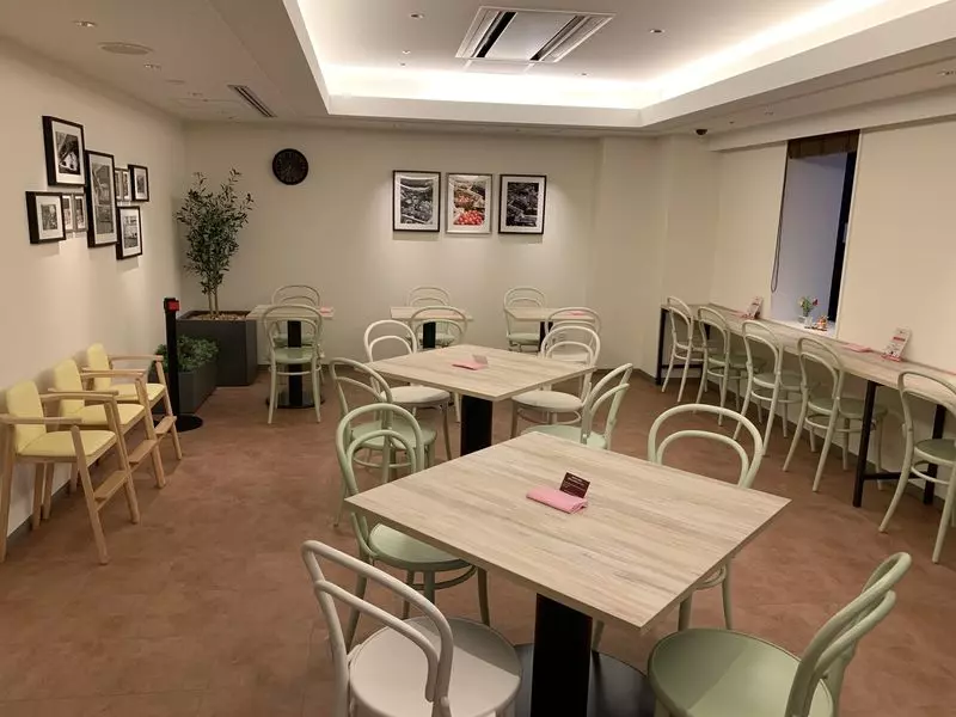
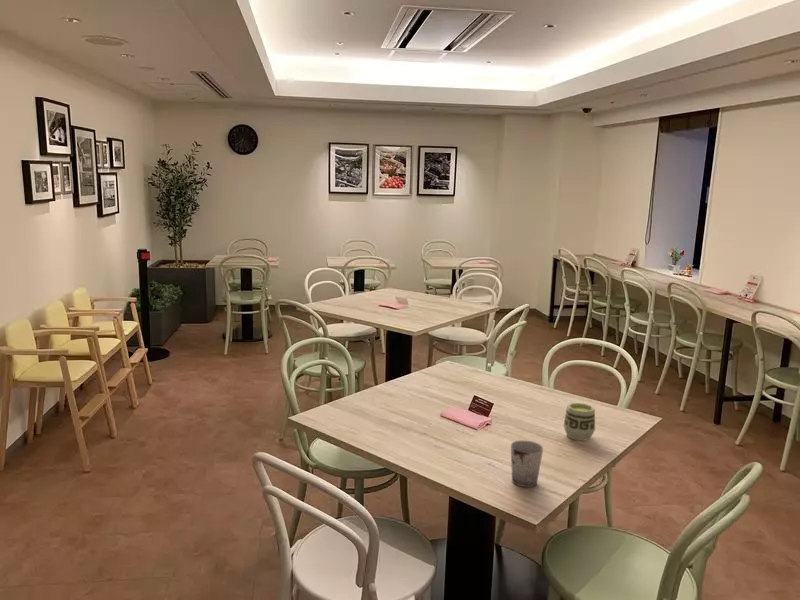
+ cup [510,440,544,488]
+ cup [563,402,596,442]
